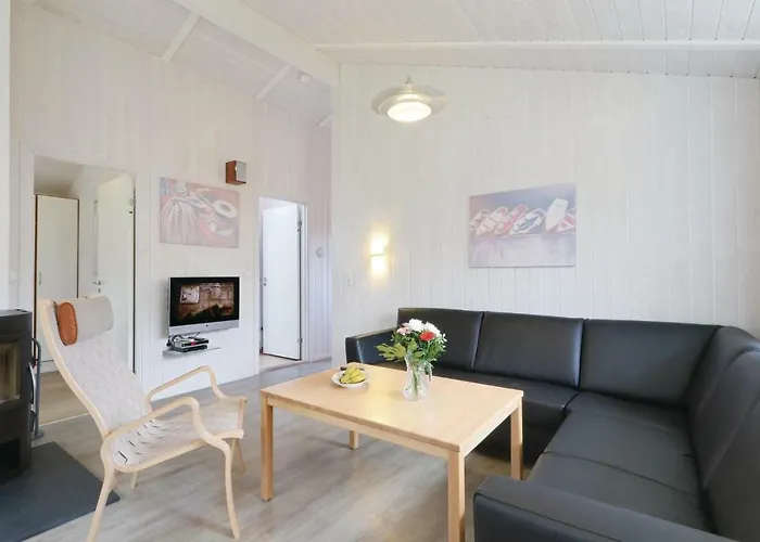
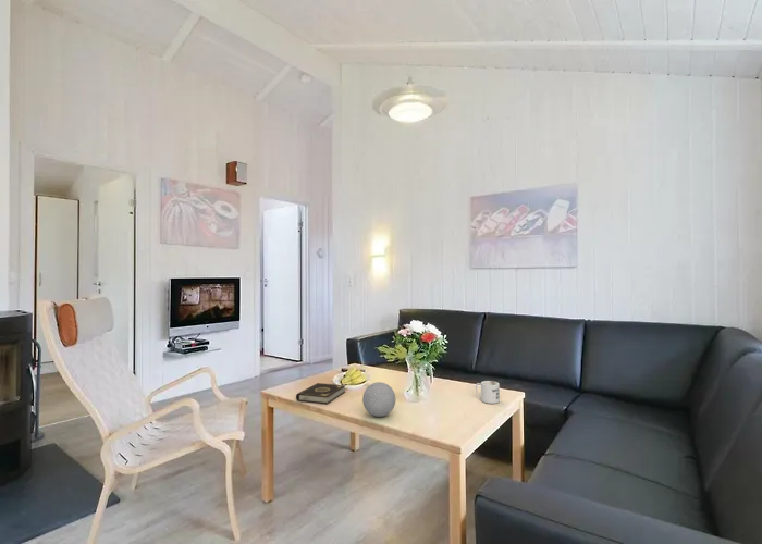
+ book [295,382,346,405]
+ decorative ball [361,381,396,418]
+ mug [475,380,501,405]
